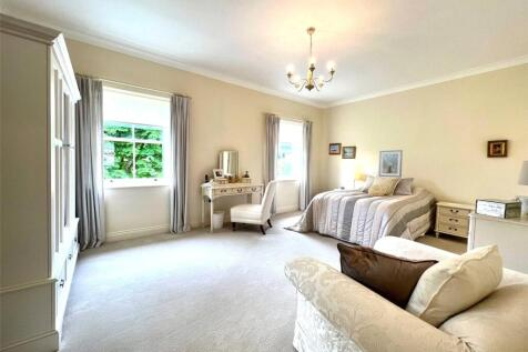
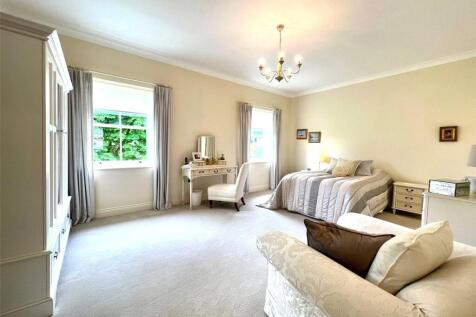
- picture frame [377,149,404,179]
